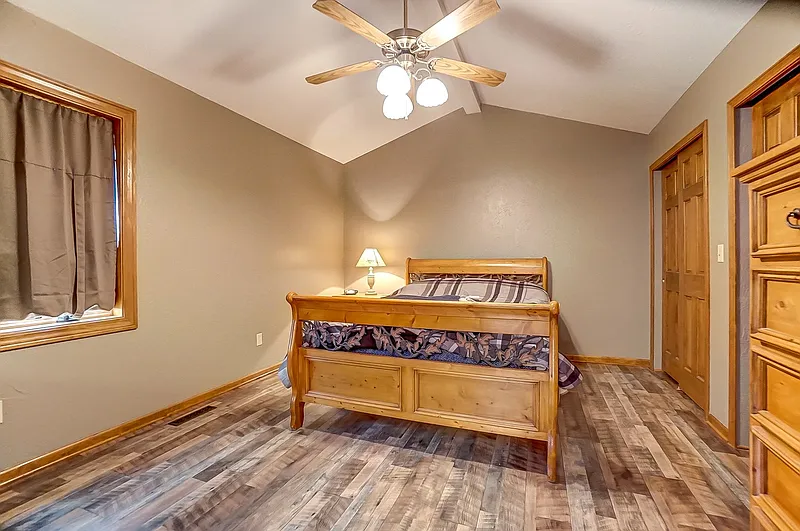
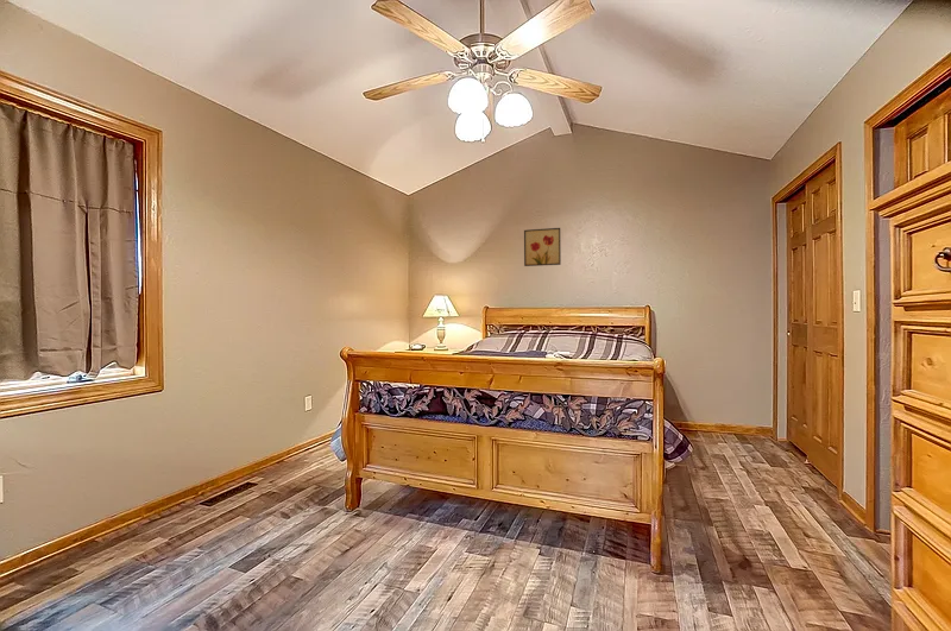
+ wall art [523,227,562,267]
